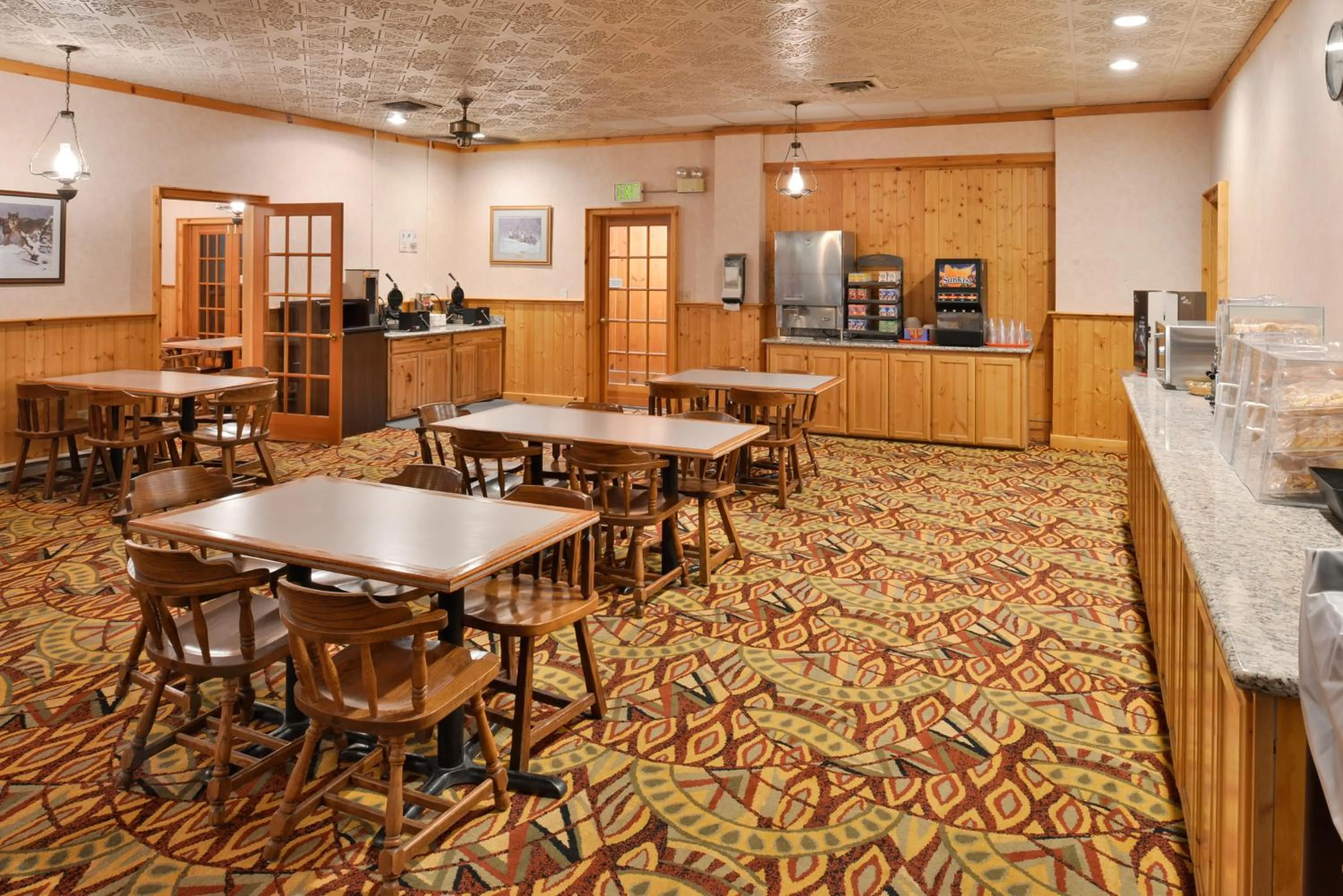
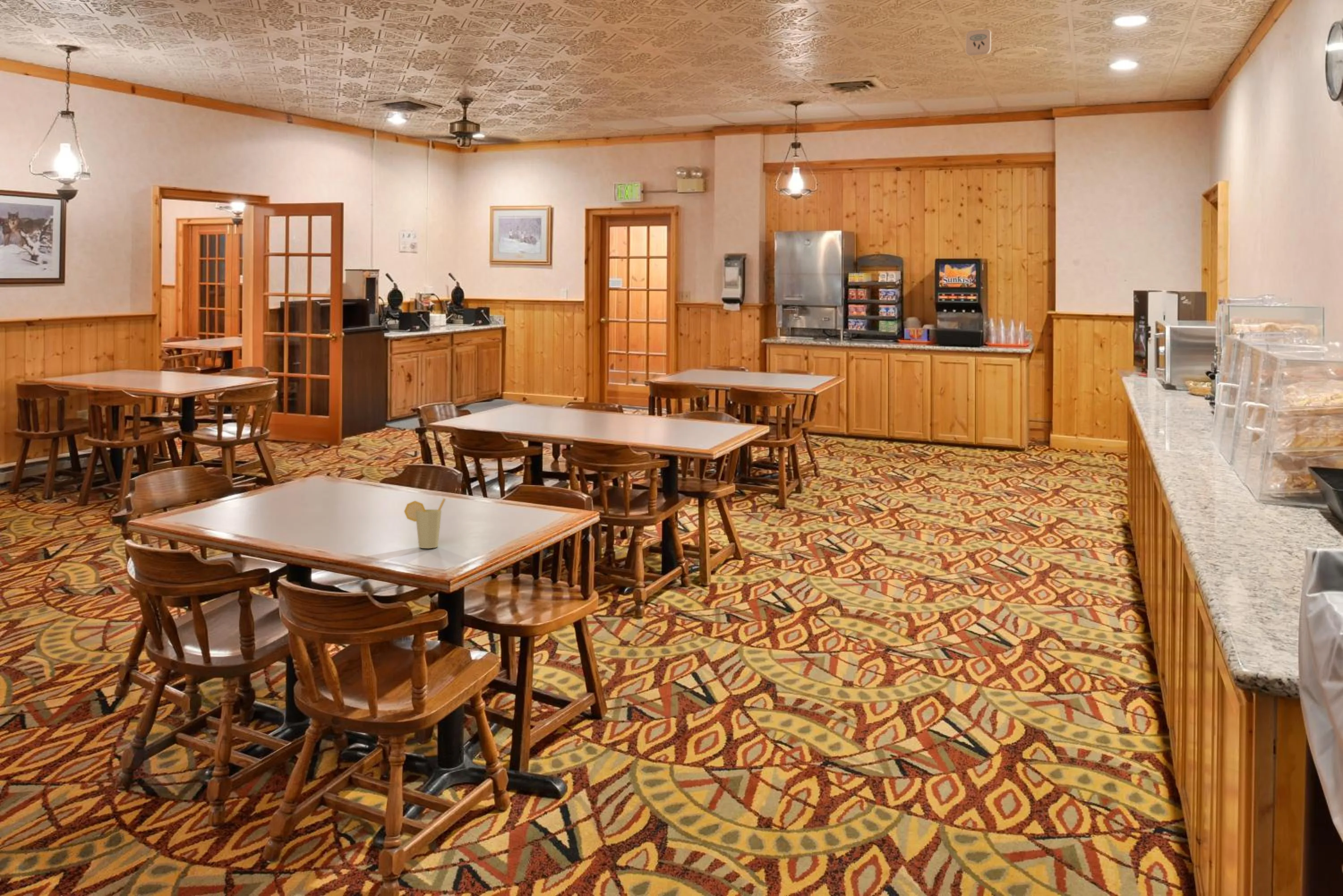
+ cup [404,498,446,549]
+ smoke detector [965,29,992,56]
